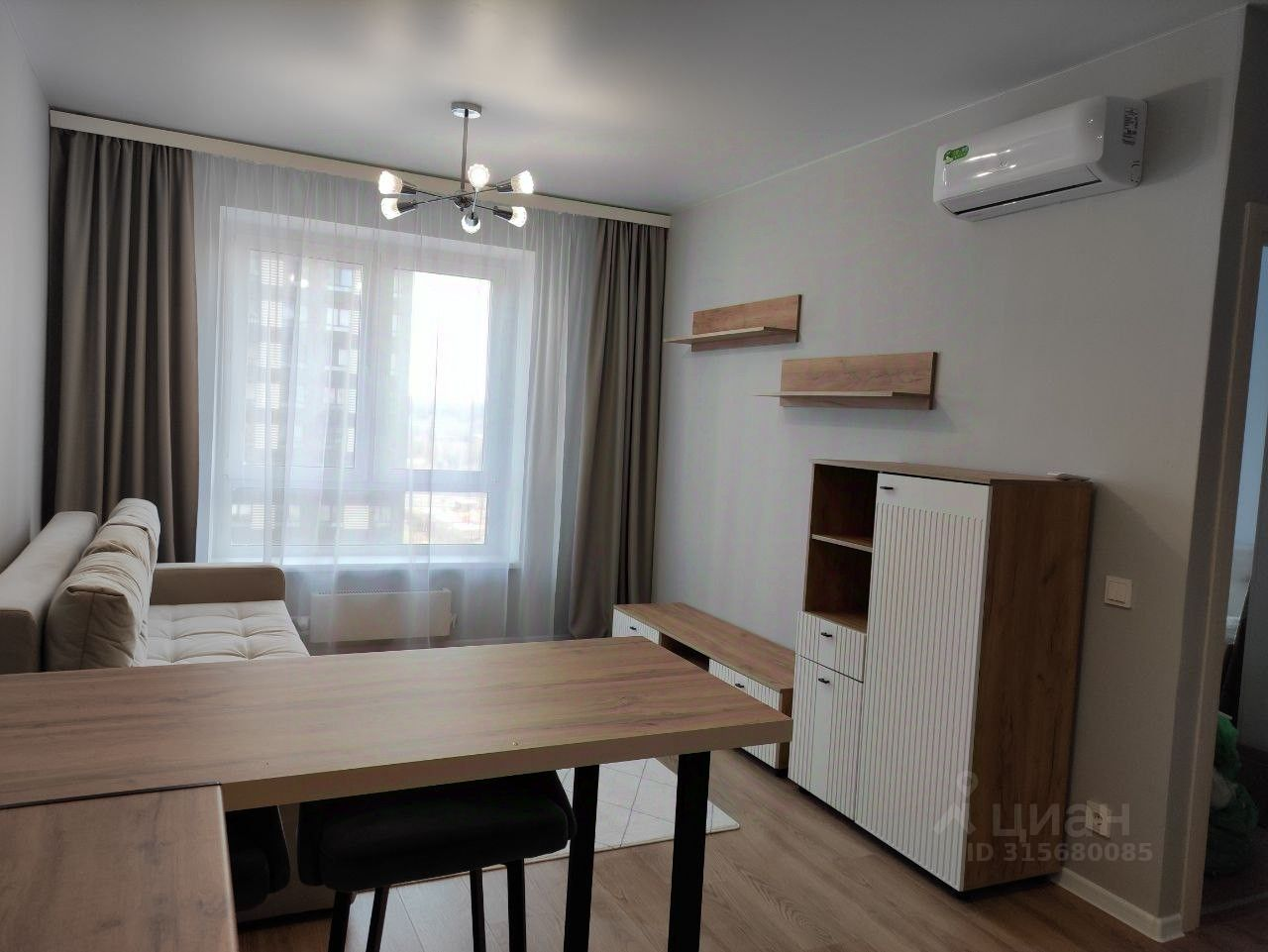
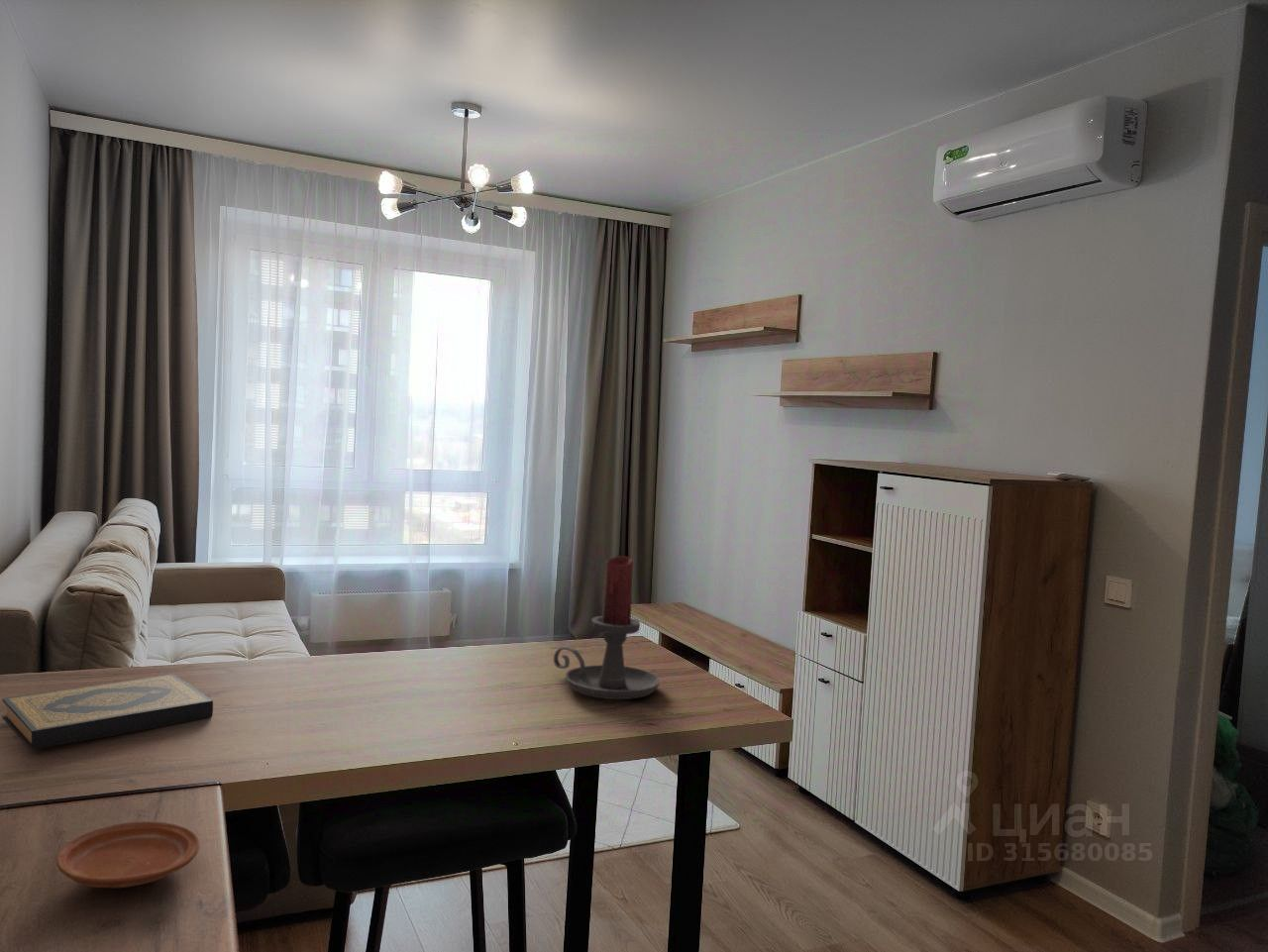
+ hardback book [1,673,214,750]
+ candle holder [553,555,661,700]
+ plate [55,820,201,890]
